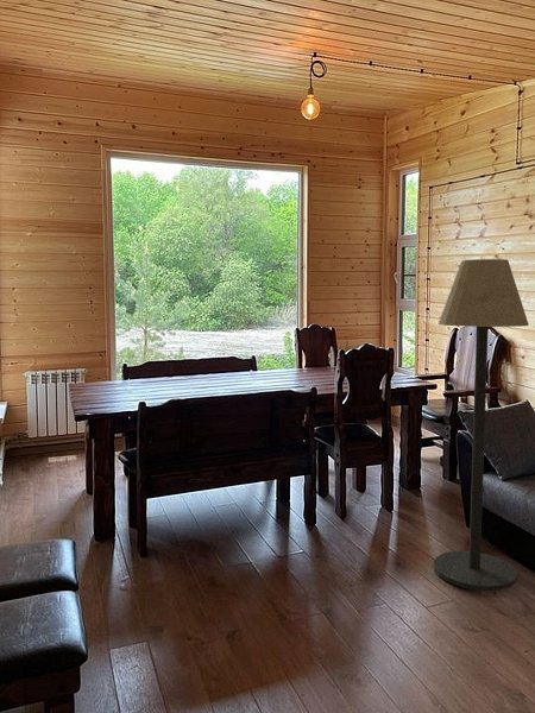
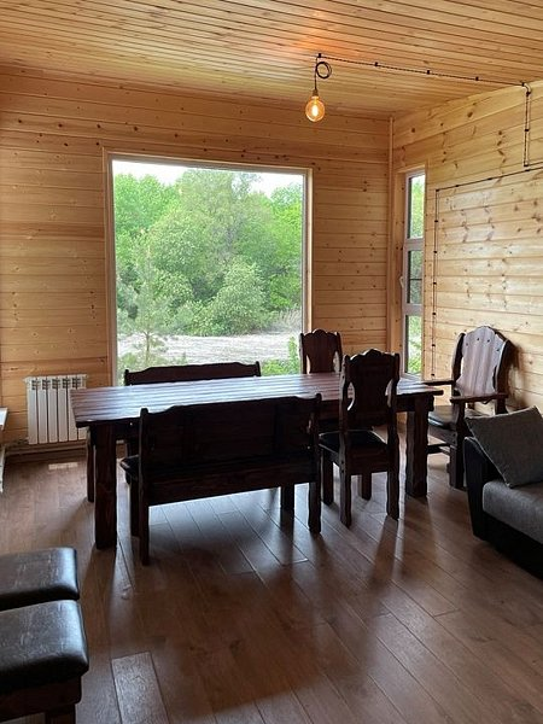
- floor lamp [433,258,530,592]
